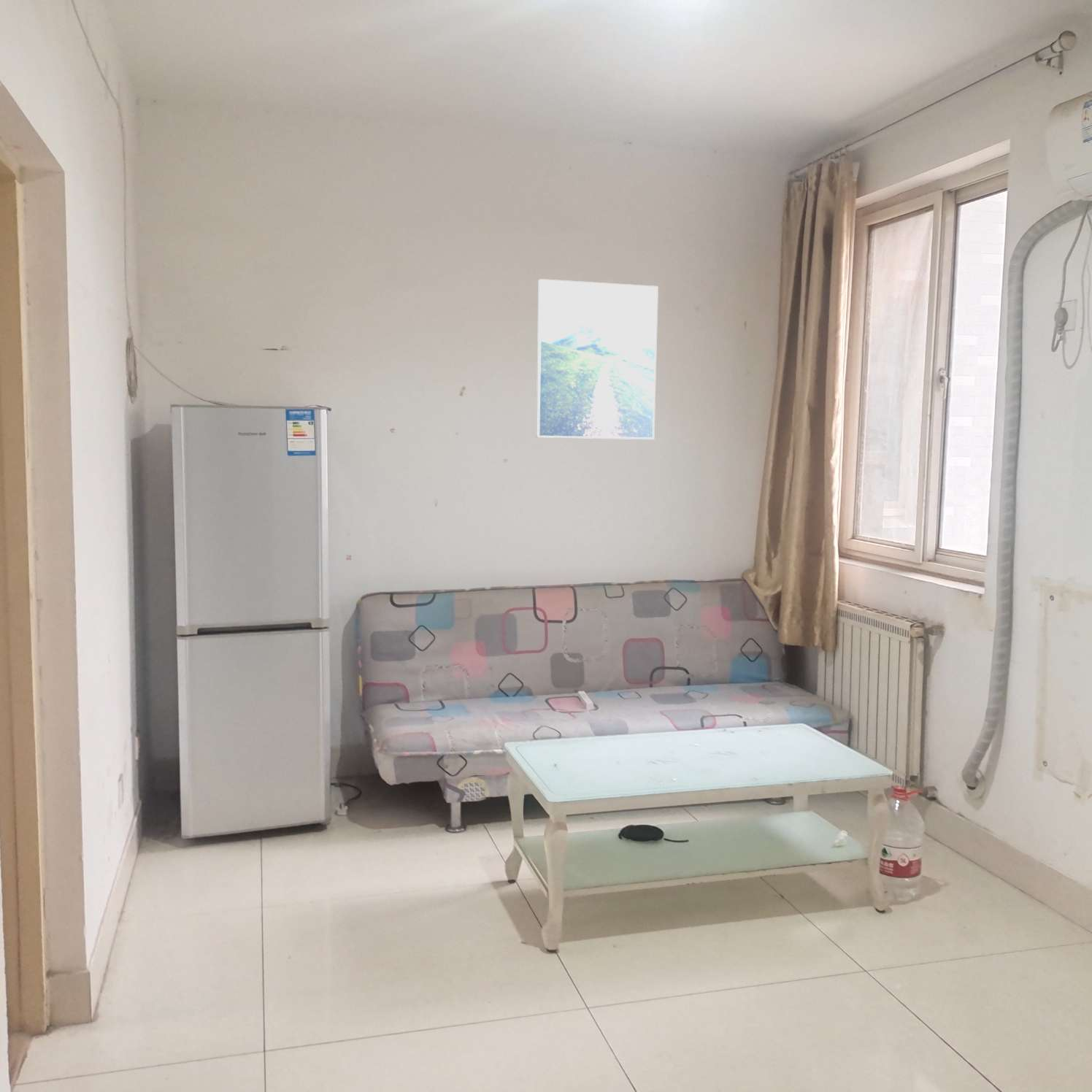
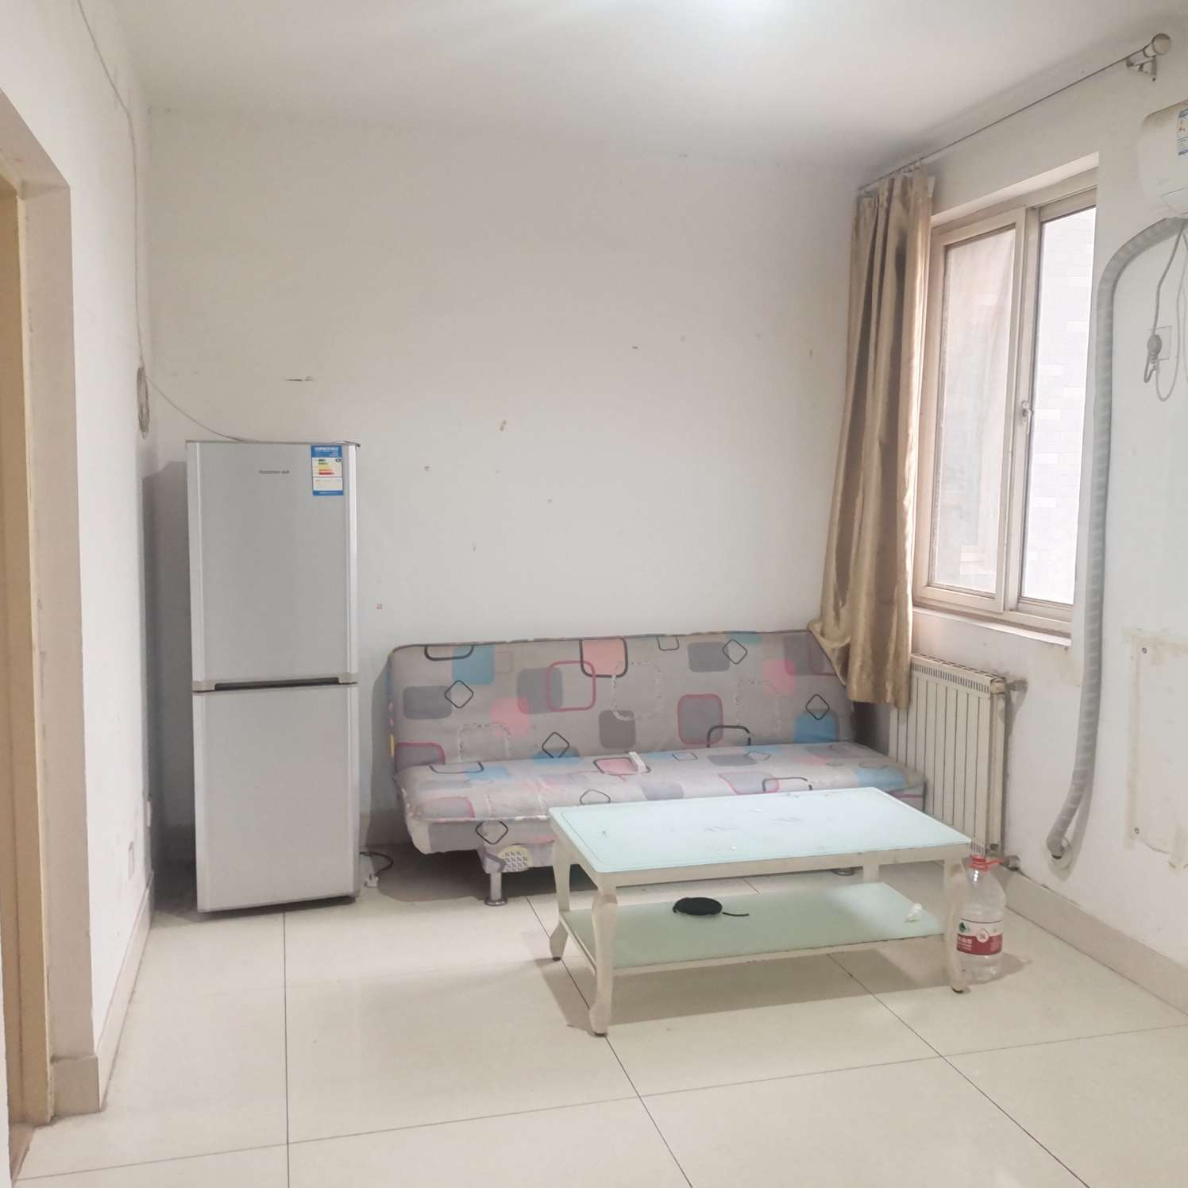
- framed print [536,278,659,440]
